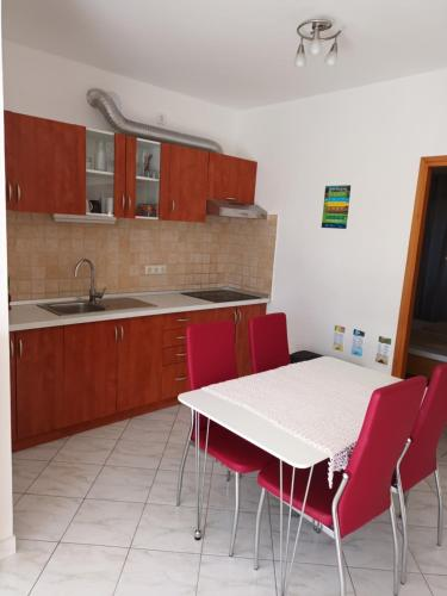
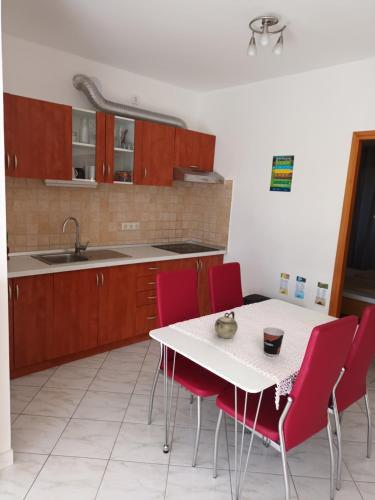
+ teapot [214,310,239,339]
+ cup [262,326,285,357]
